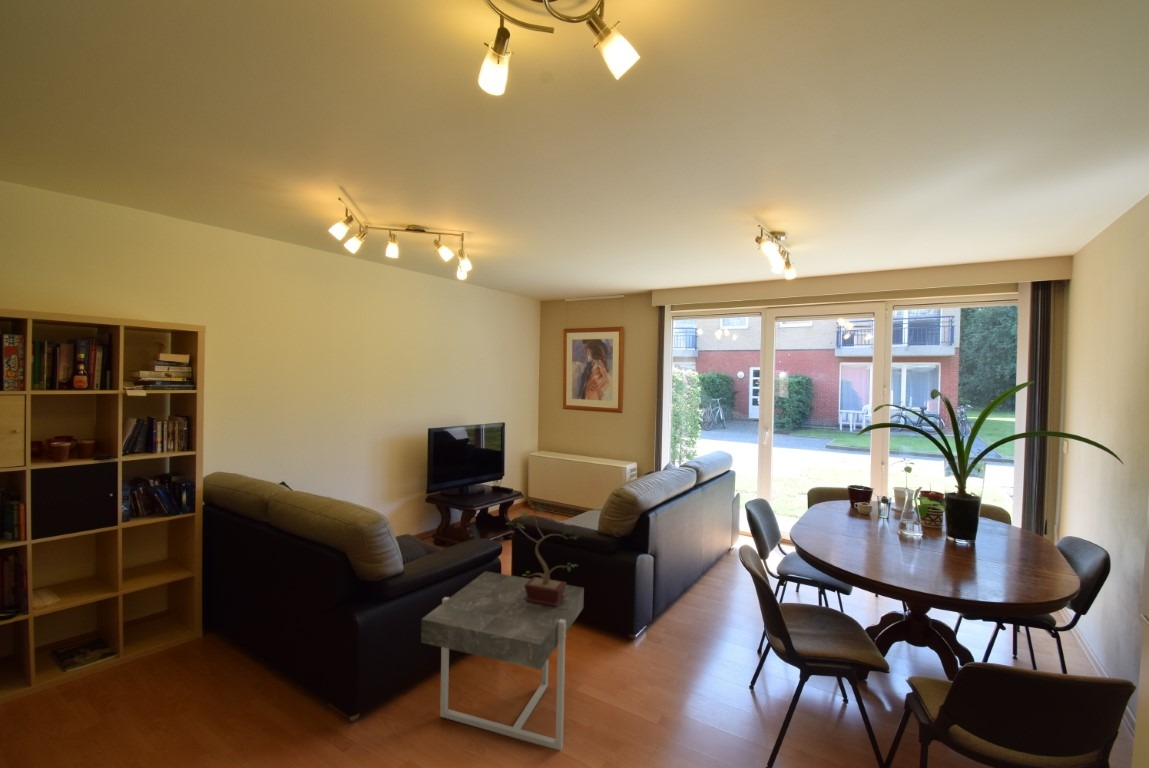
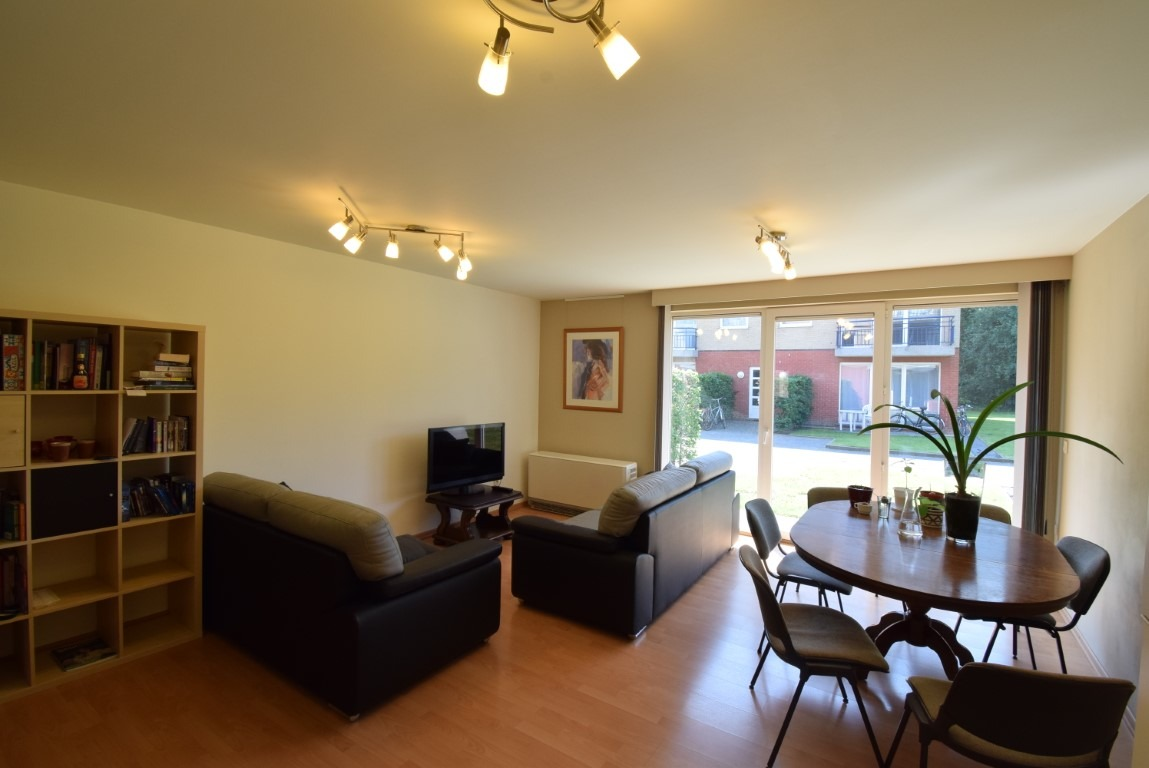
- side table [420,570,585,751]
- potted plant [505,504,581,607]
